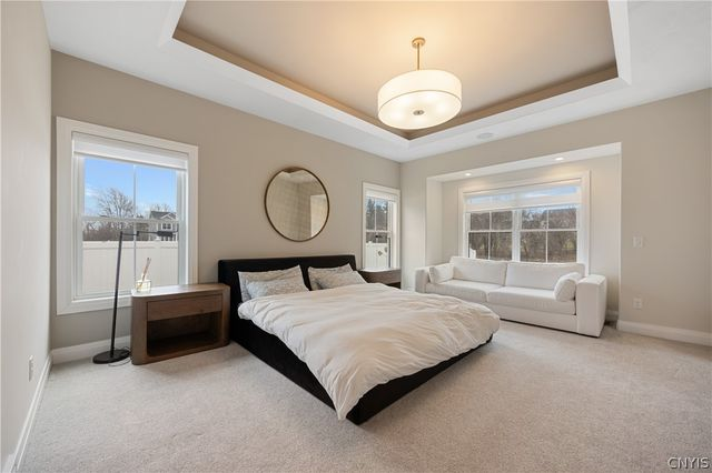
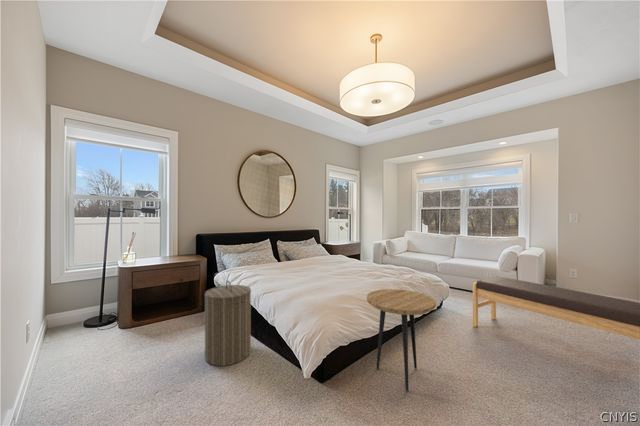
+ bench [472,275,640,341]
+ laundry hamper [204,279,252,367]
+ side table [366,288,437,392]
